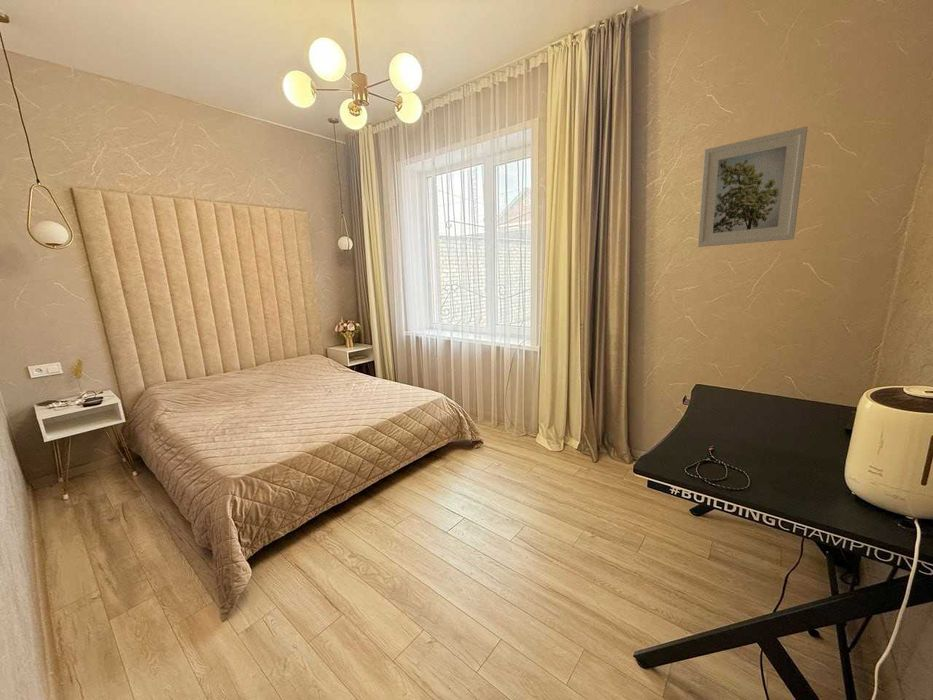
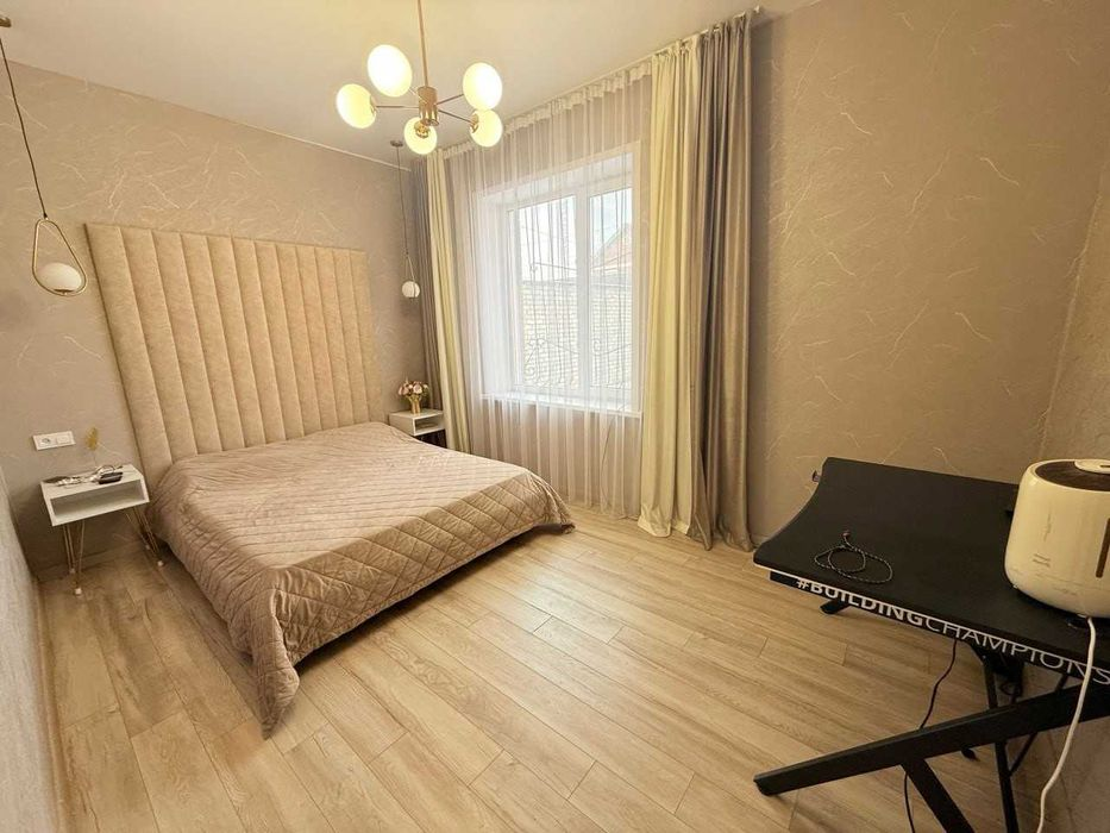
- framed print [697,125,809,248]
